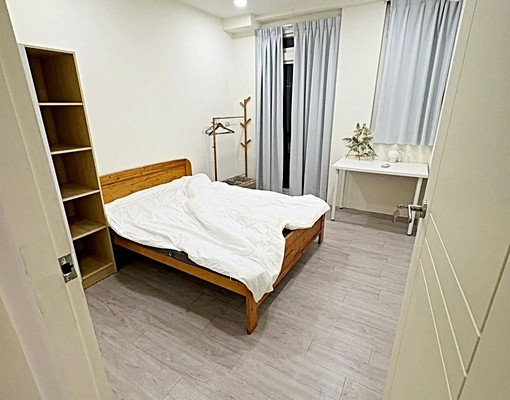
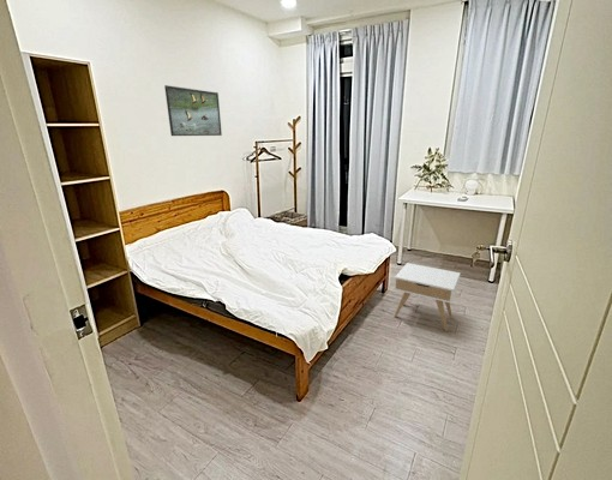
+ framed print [163,84,223,137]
+ nightstand [392,262,462,332]
